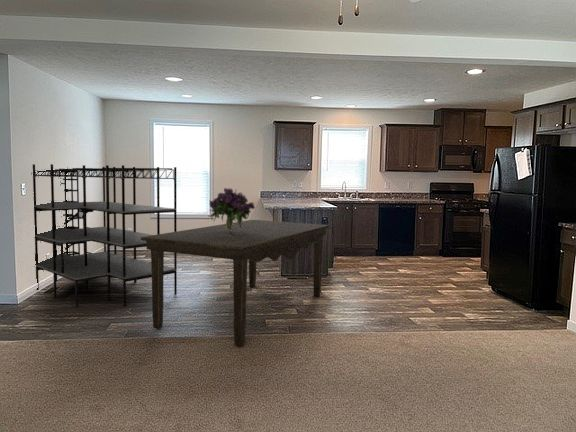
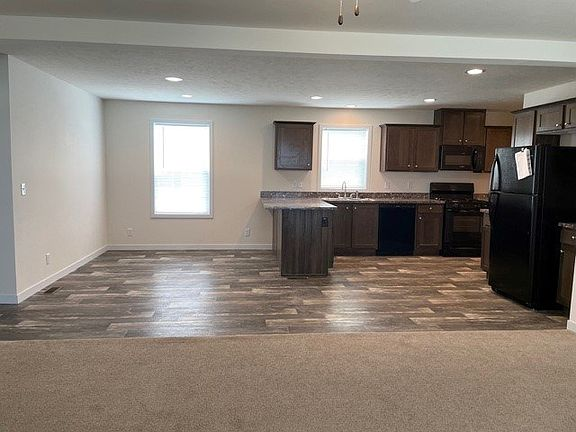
- shelving unit [32,163,178,308]
- bouquet [208,187,256,231]
- dining table [141,219,331,347]
